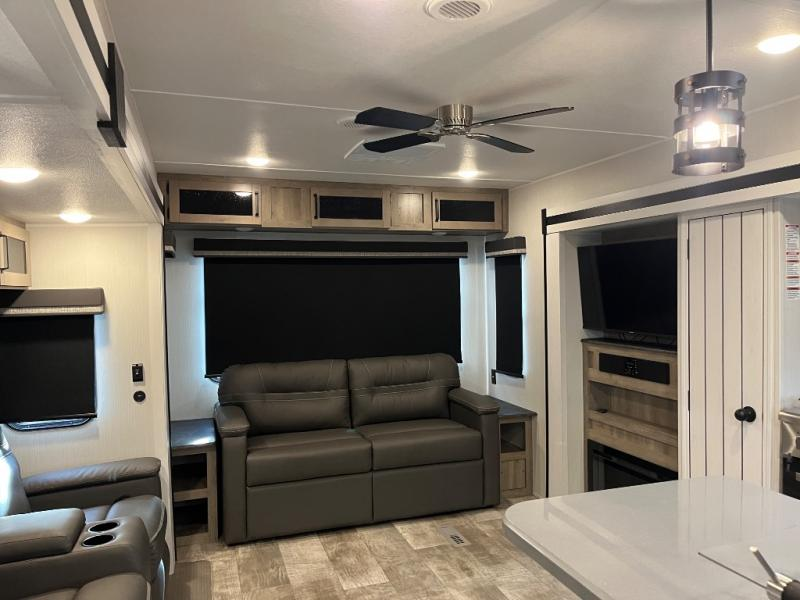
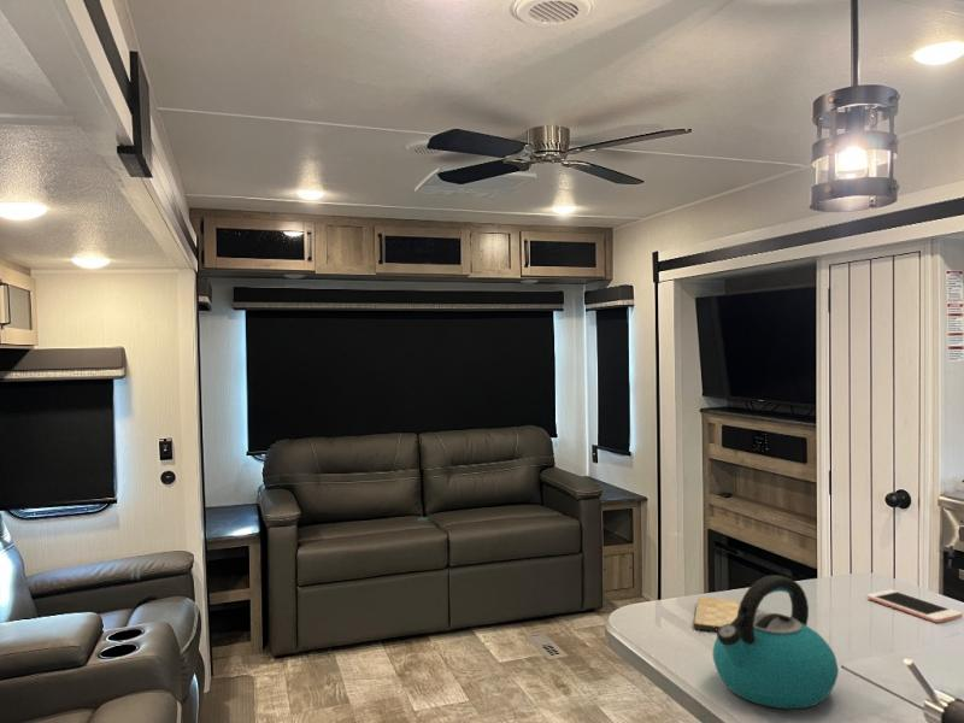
+ cutting board [692,595,758,633]
+ kettle [712,574,840,710]
+ cell phone [865,588,964,624]
